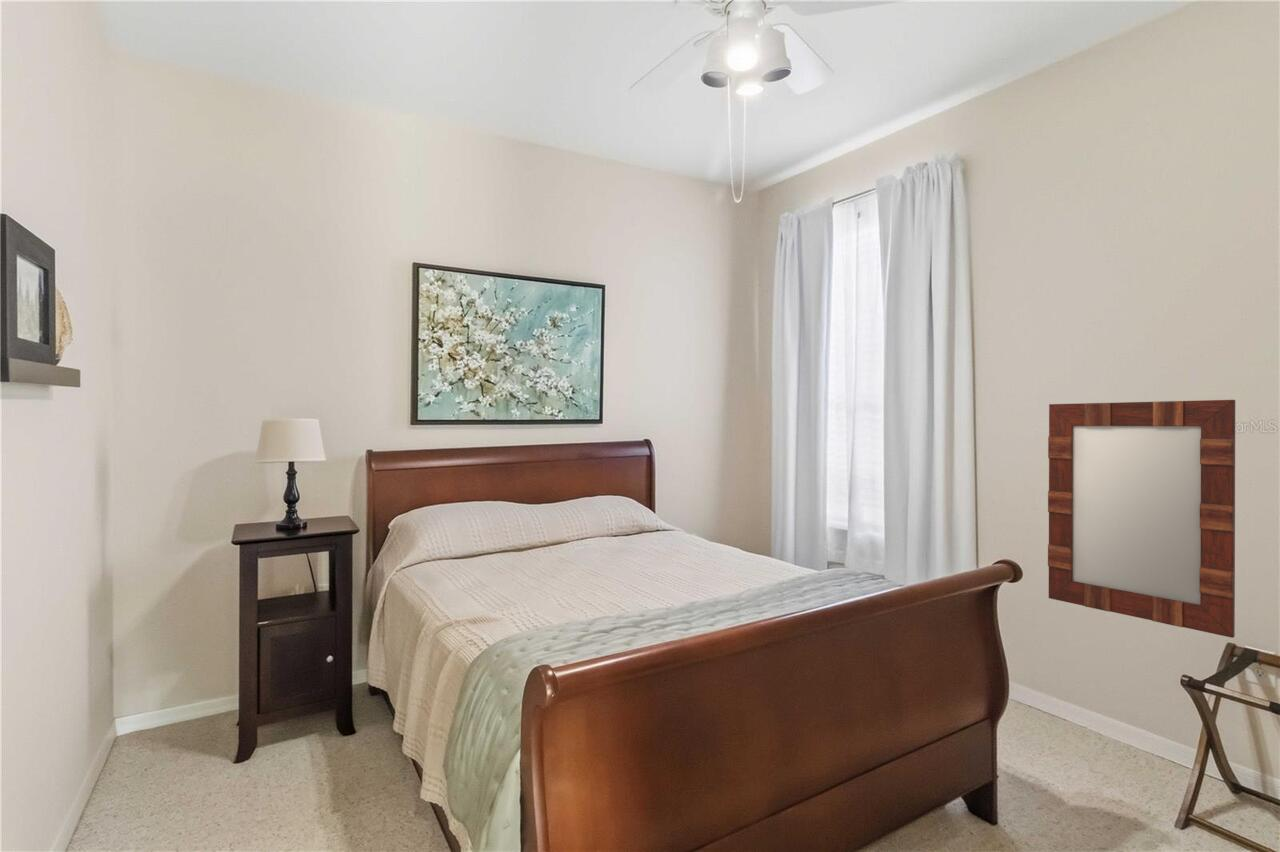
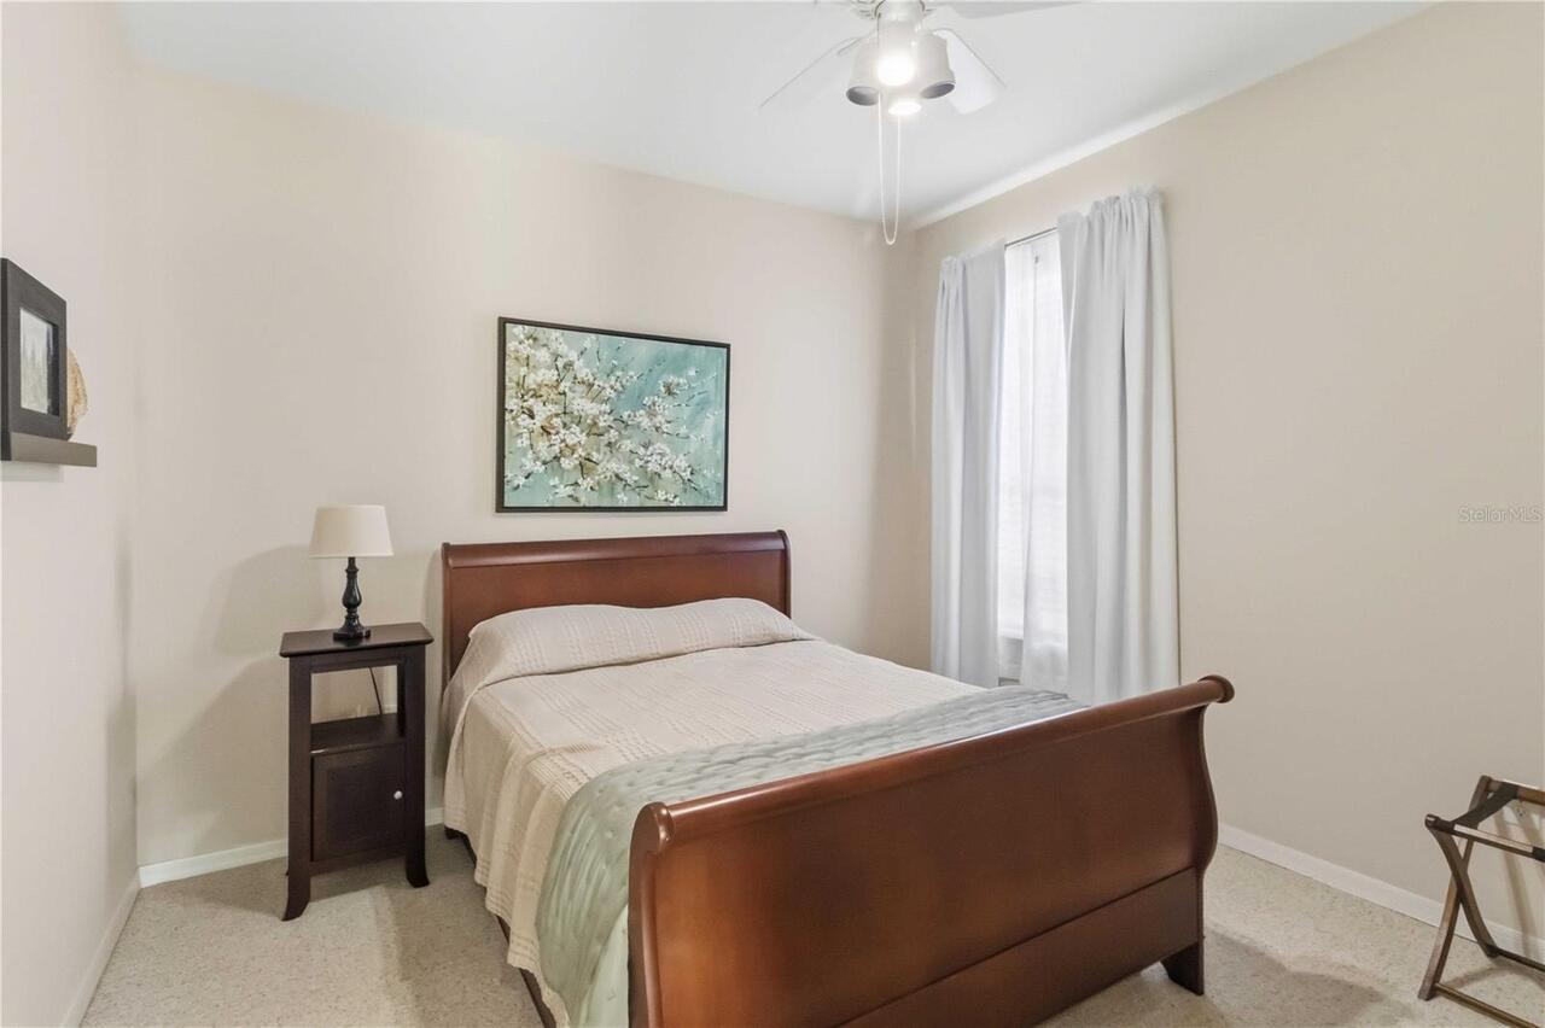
- home mirror [1047,399,1236,639]
